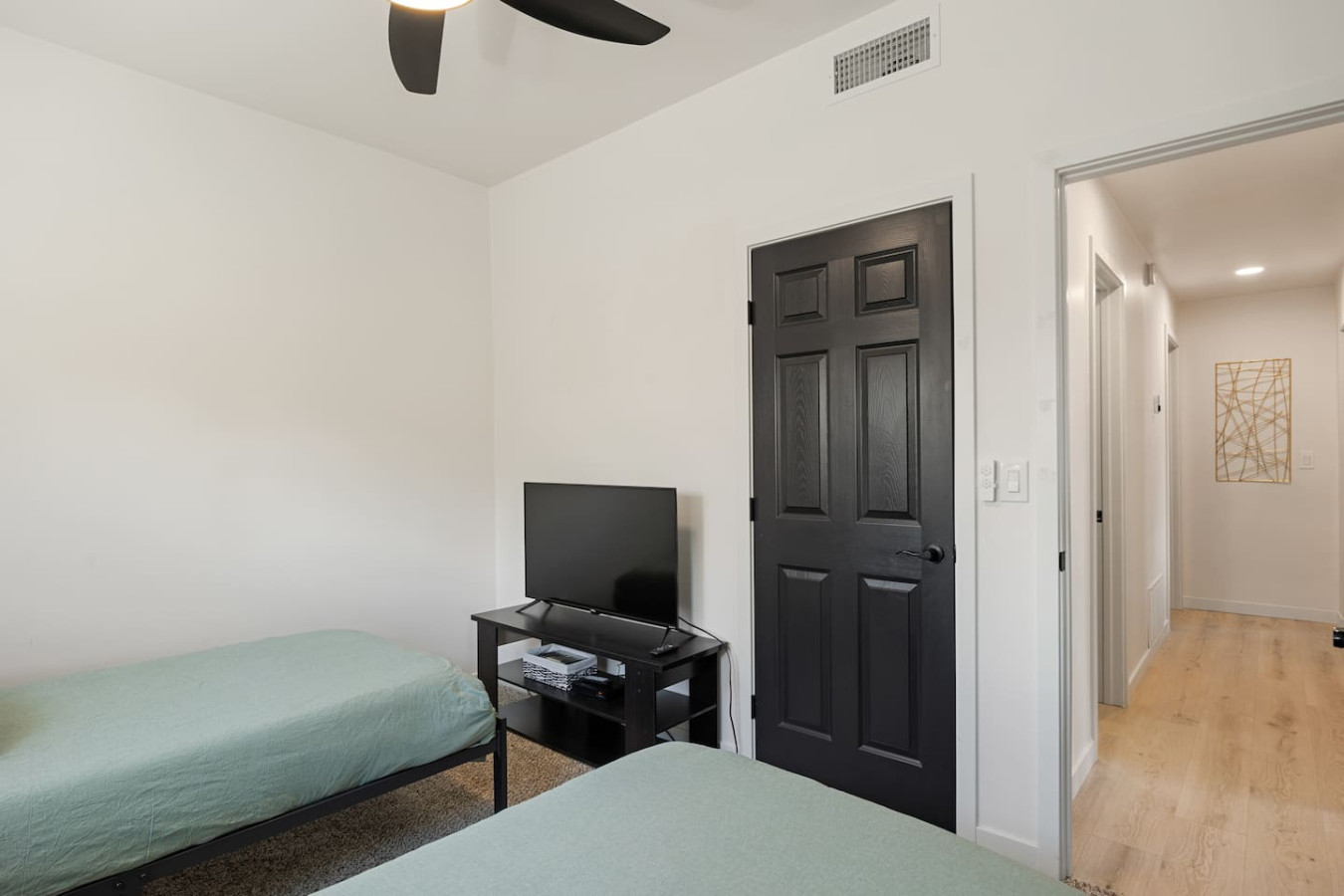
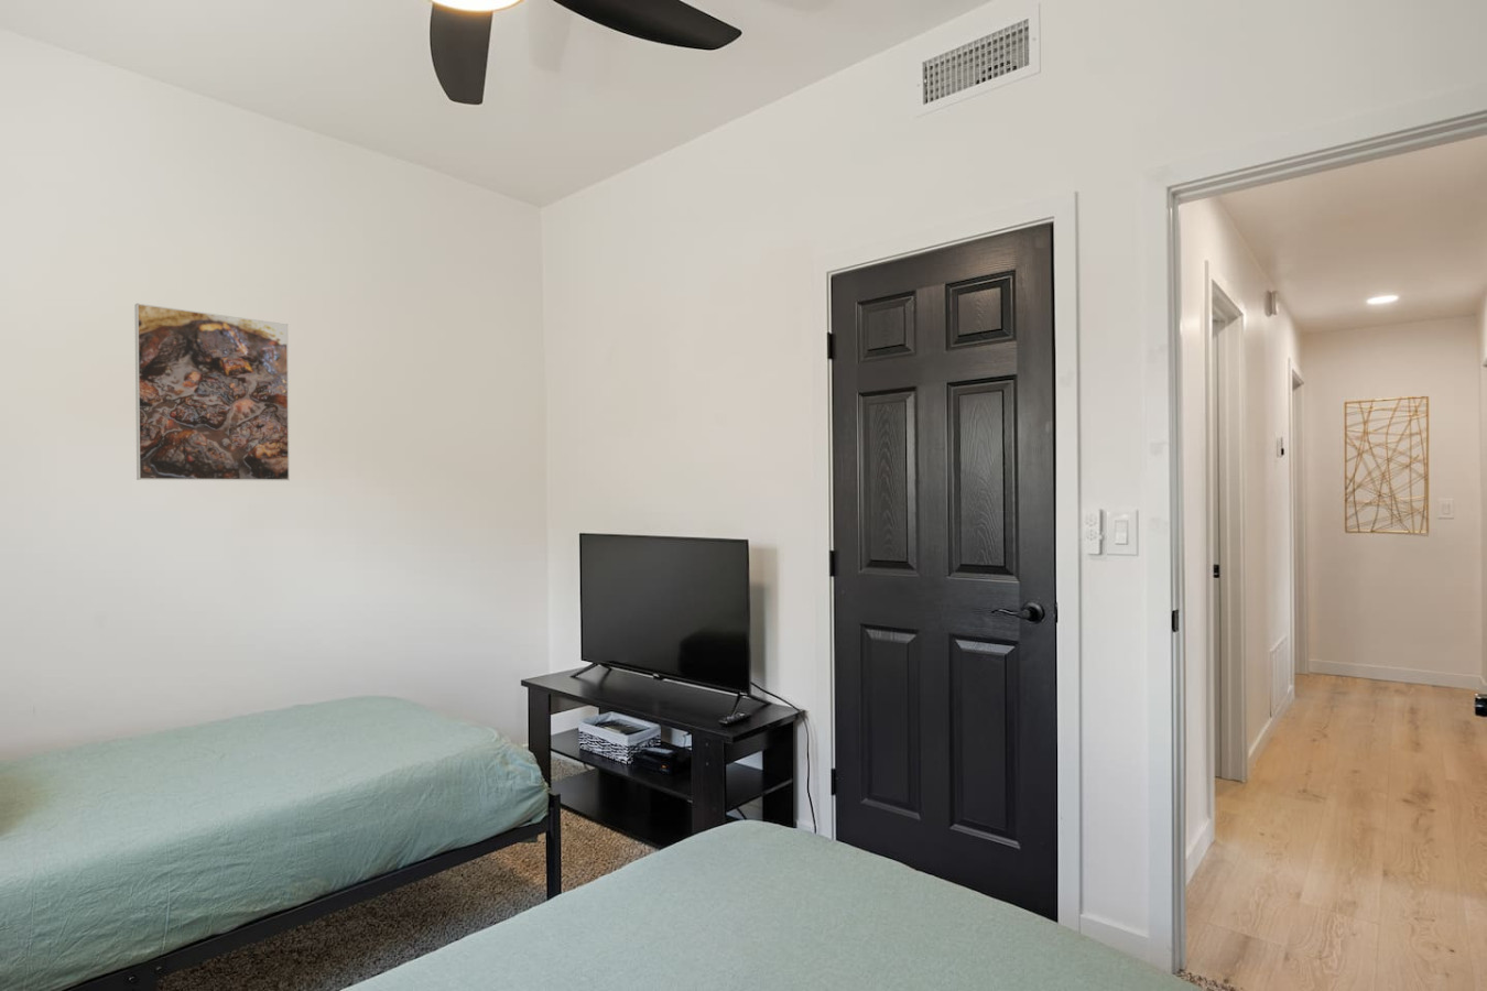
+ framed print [133,303,291,482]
